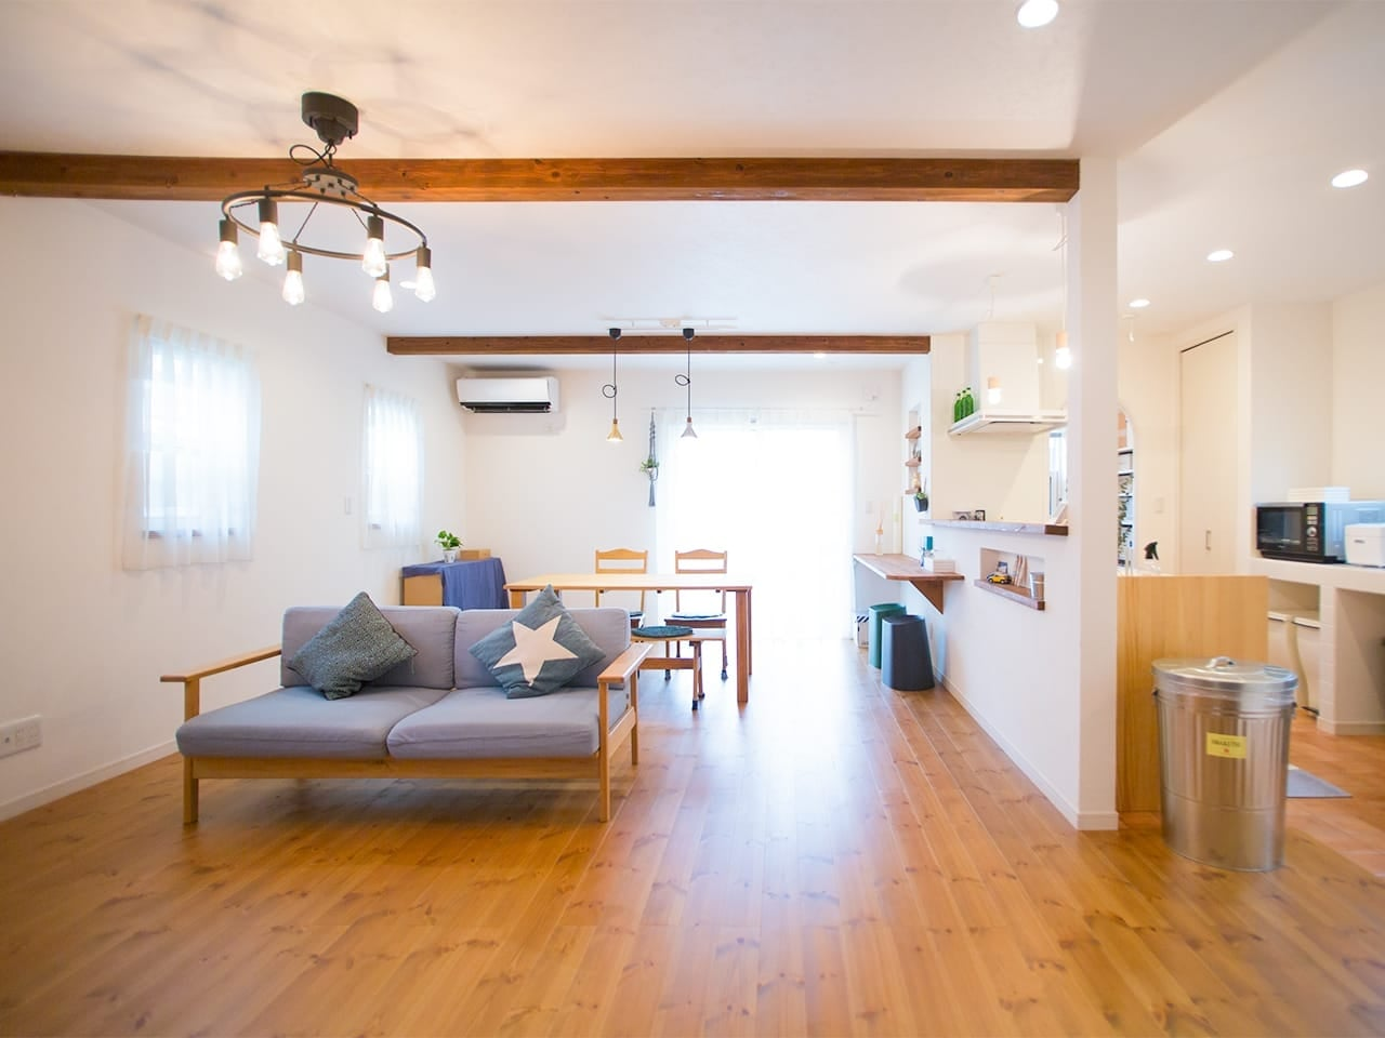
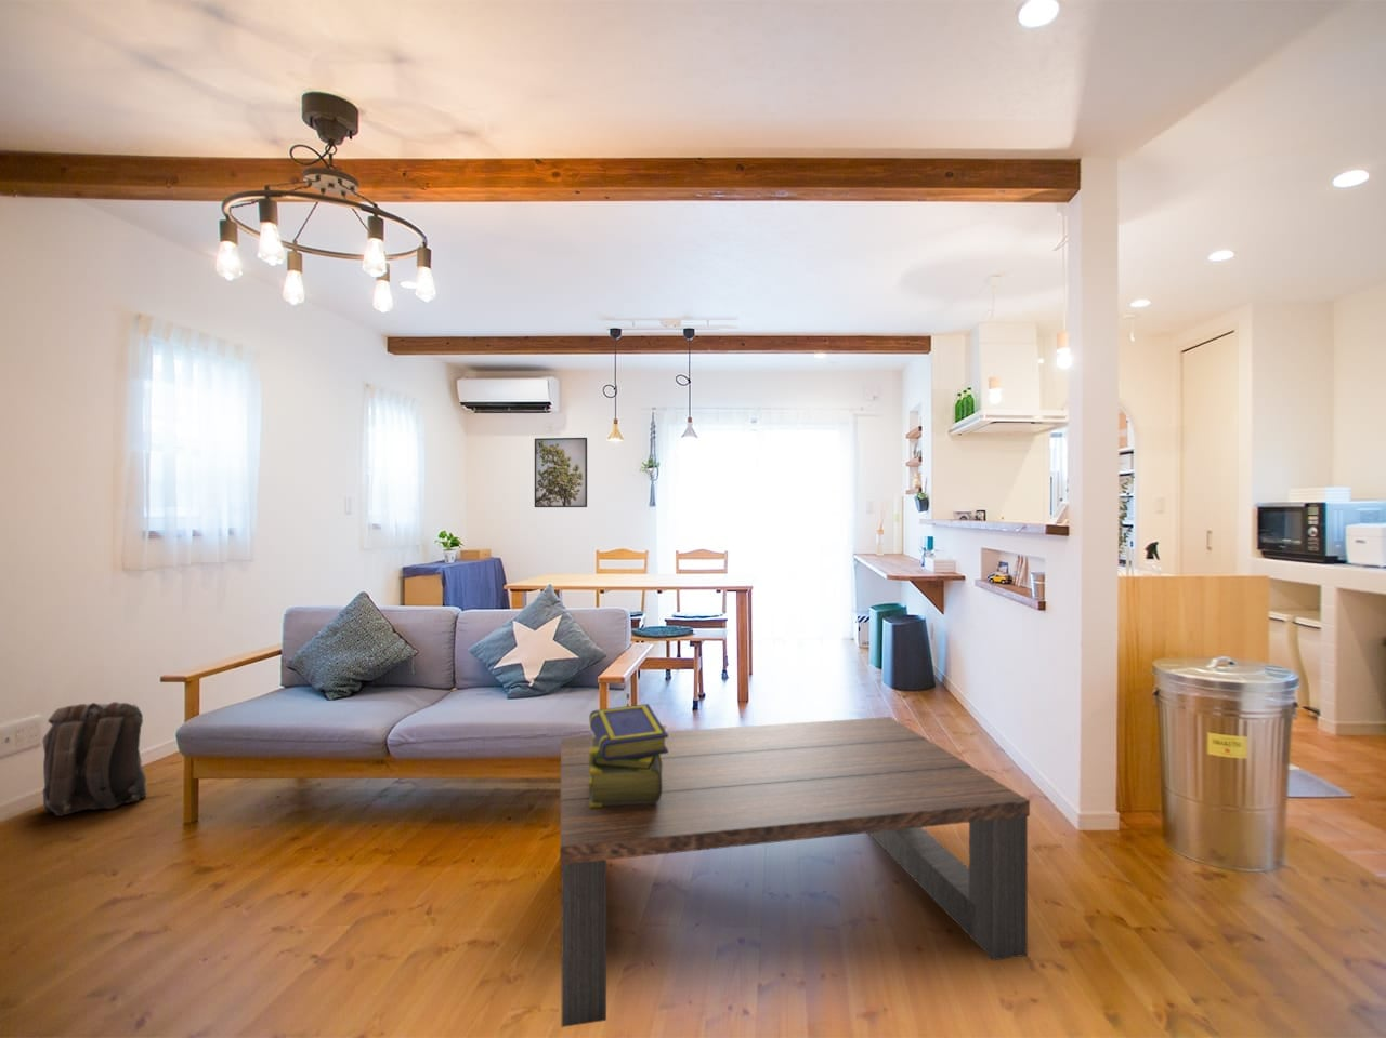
+ stack of books [588,703,668,807]
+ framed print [534,437,588,508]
+ backpack [41,701,147,818]
+ coffee table [559,715,1031,1028]
